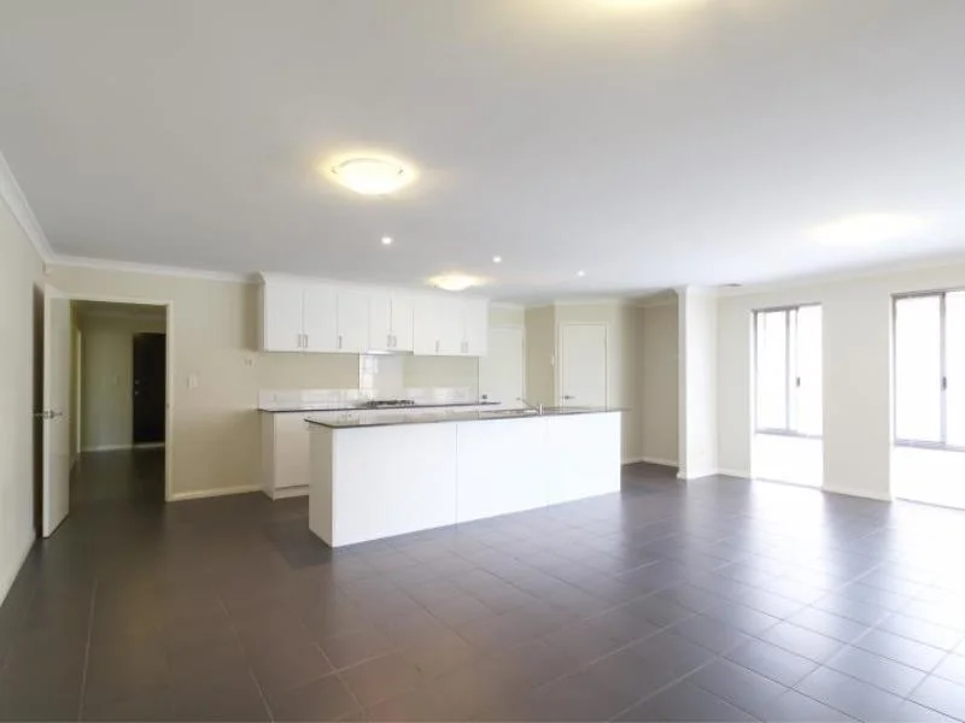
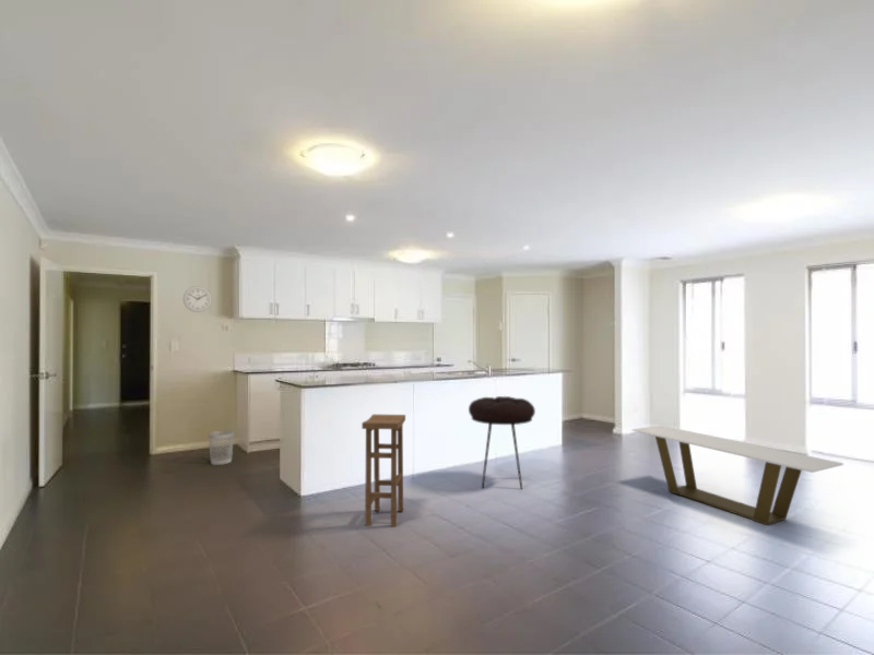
+ stool [468,395,536,490]
+ bar stool [361,414,406,528]
+ coffee table [631,425,845,526]
+ wall clock [182,285,213,313]
+ wastebasket [208,430,235,466]
